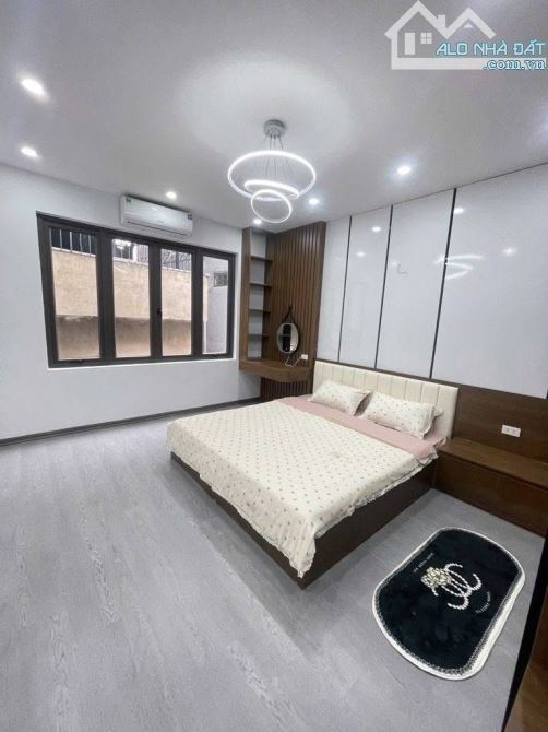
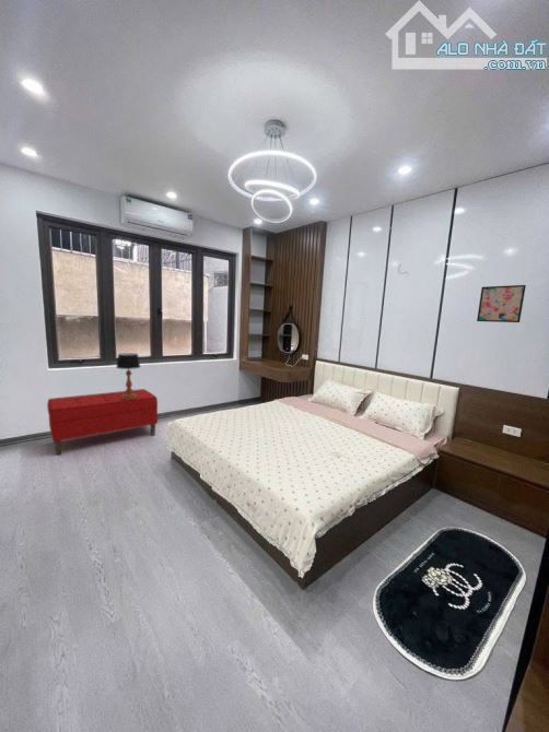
+ table lamp [115,352,141,400]
+ wall art [476,284,527,323]
+ bench [46,388,159,456]
